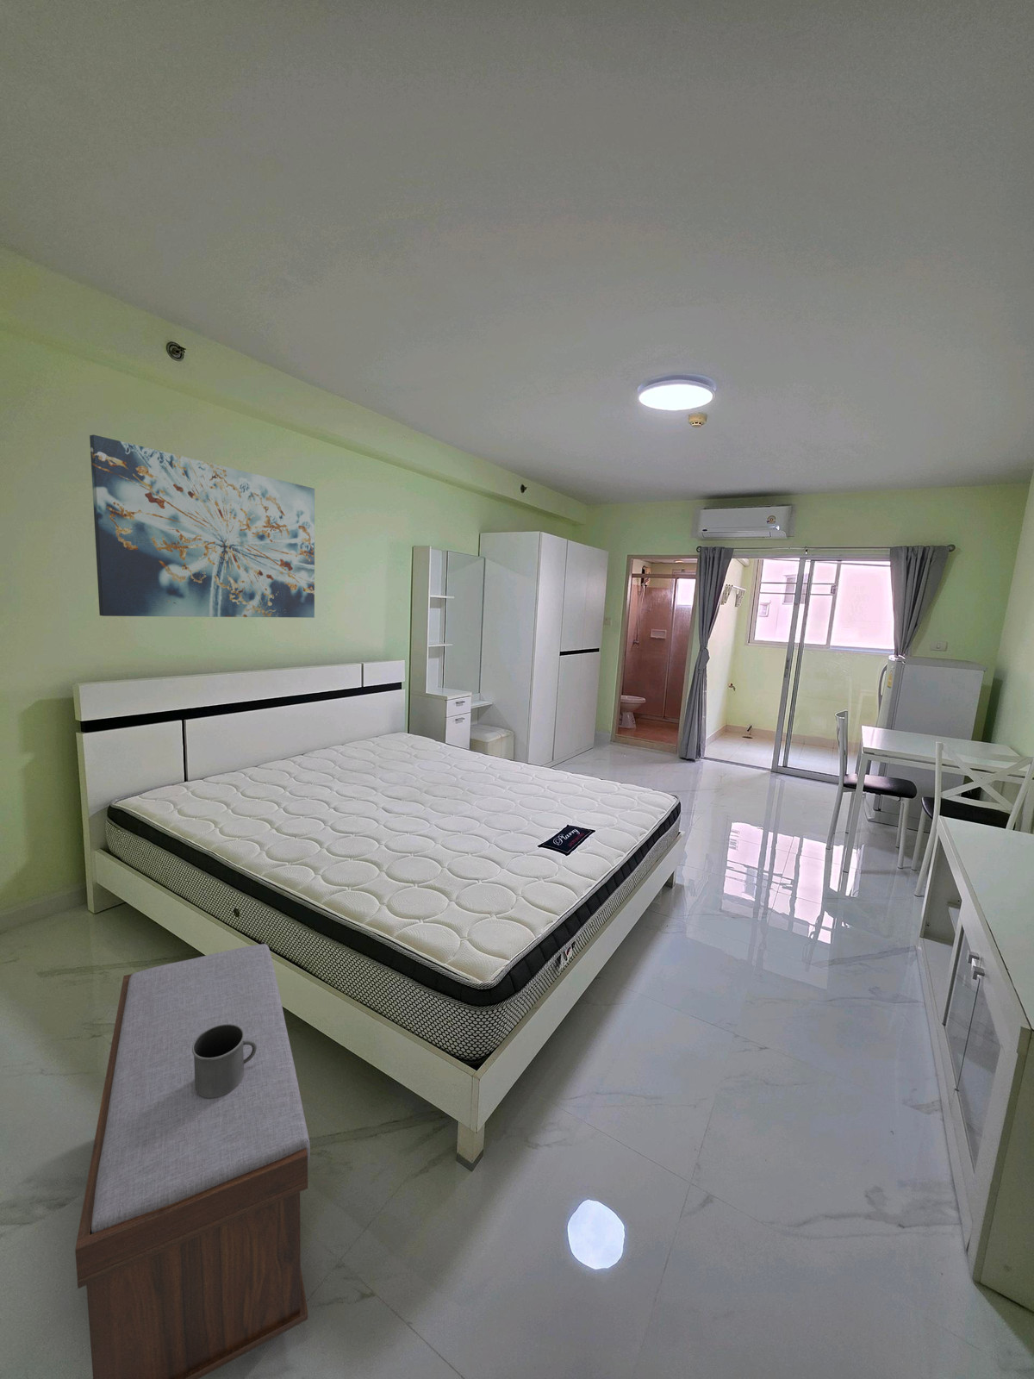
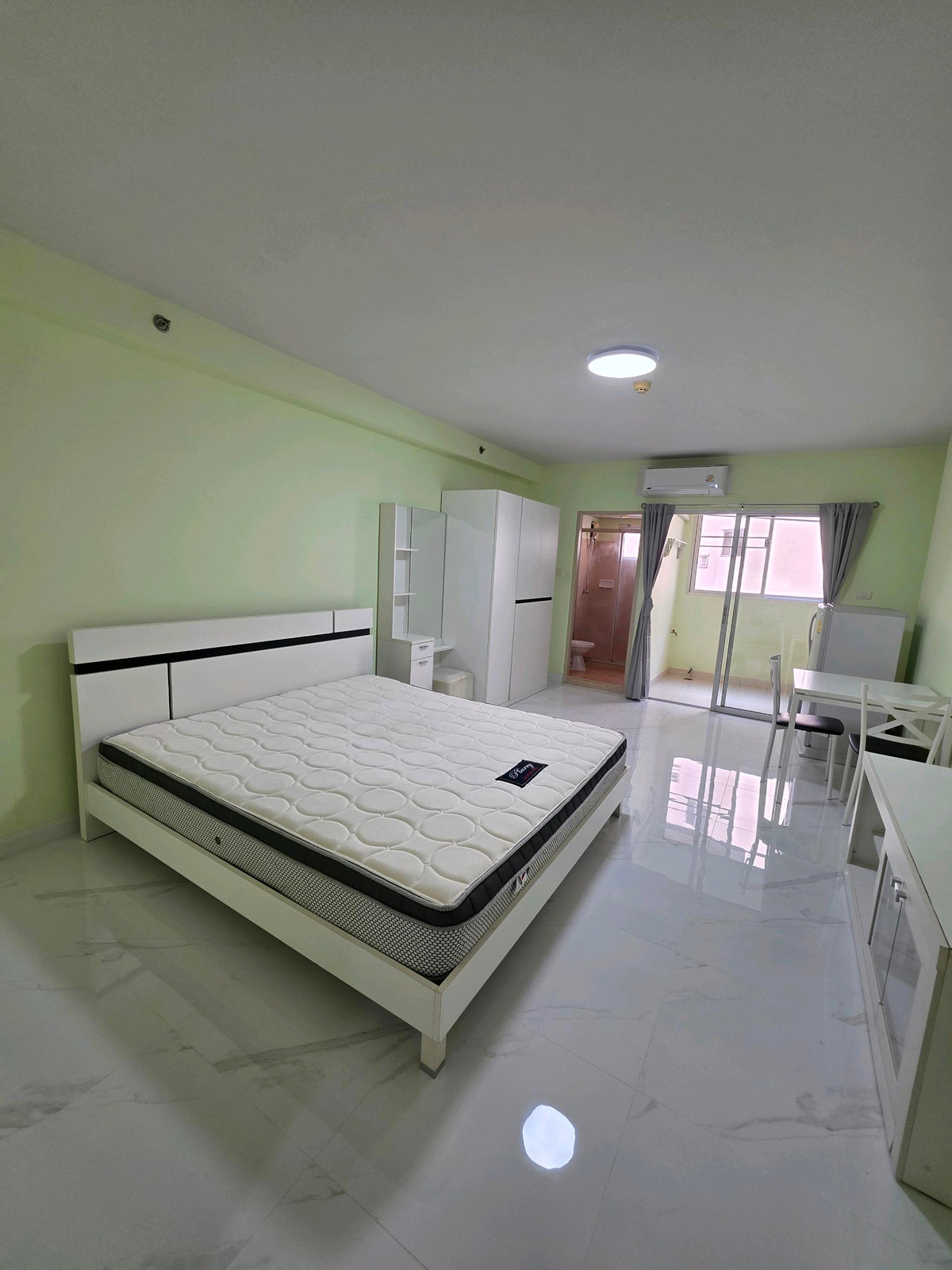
- wall art [89,434,315,619]
- bench [74,942,311,1379]
- mug [192,1024,256,1098]
